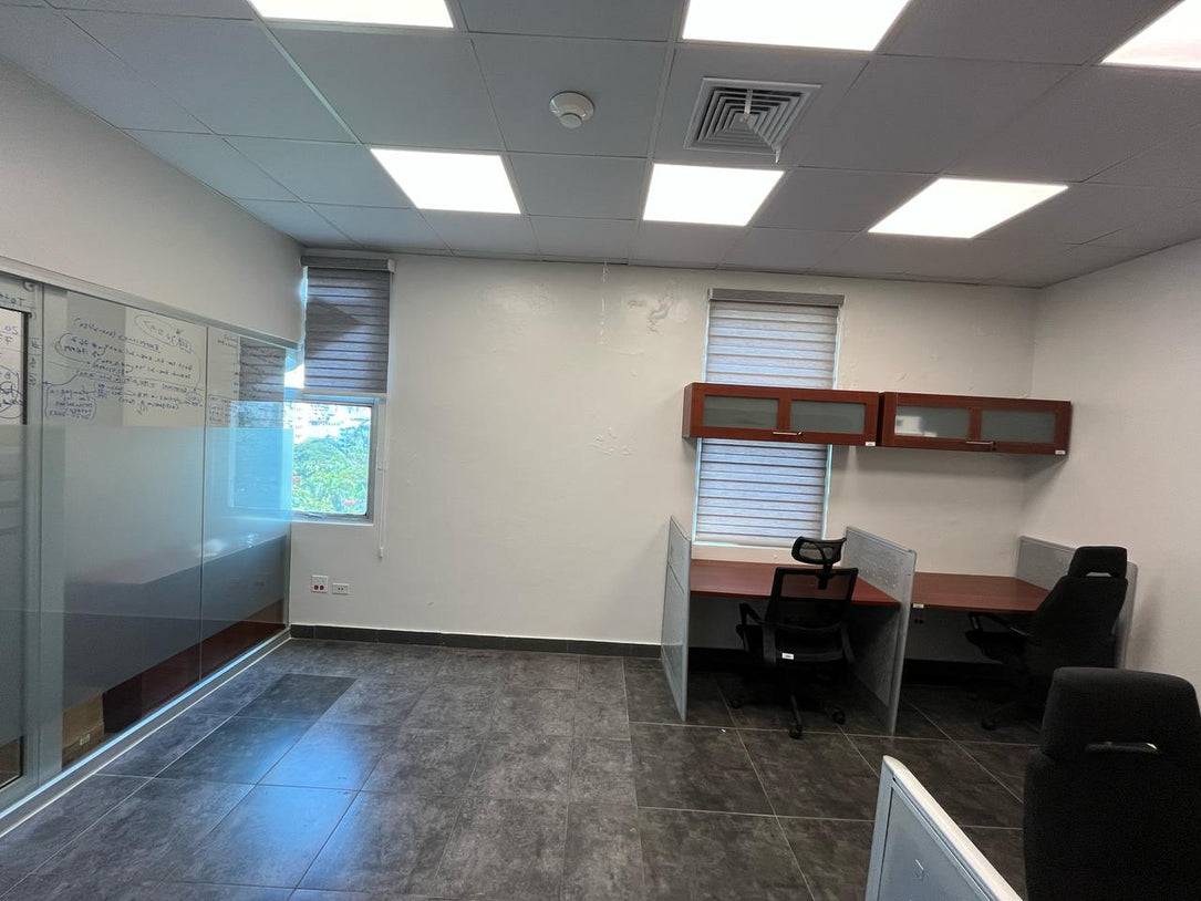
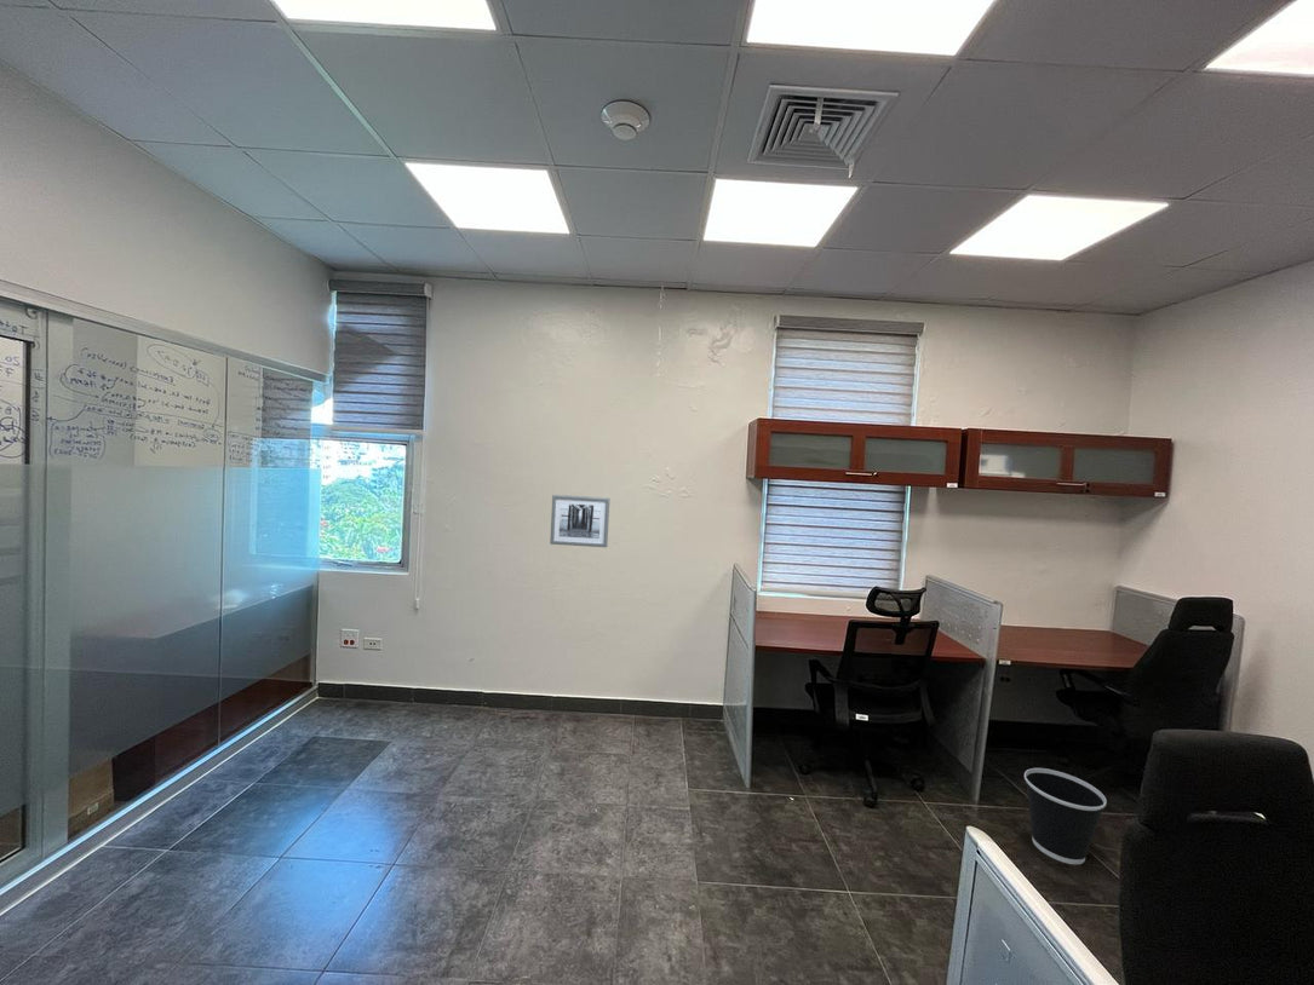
+ wall art [549,494,612,548]
+ wastebasket [1023,767,1108,865]
